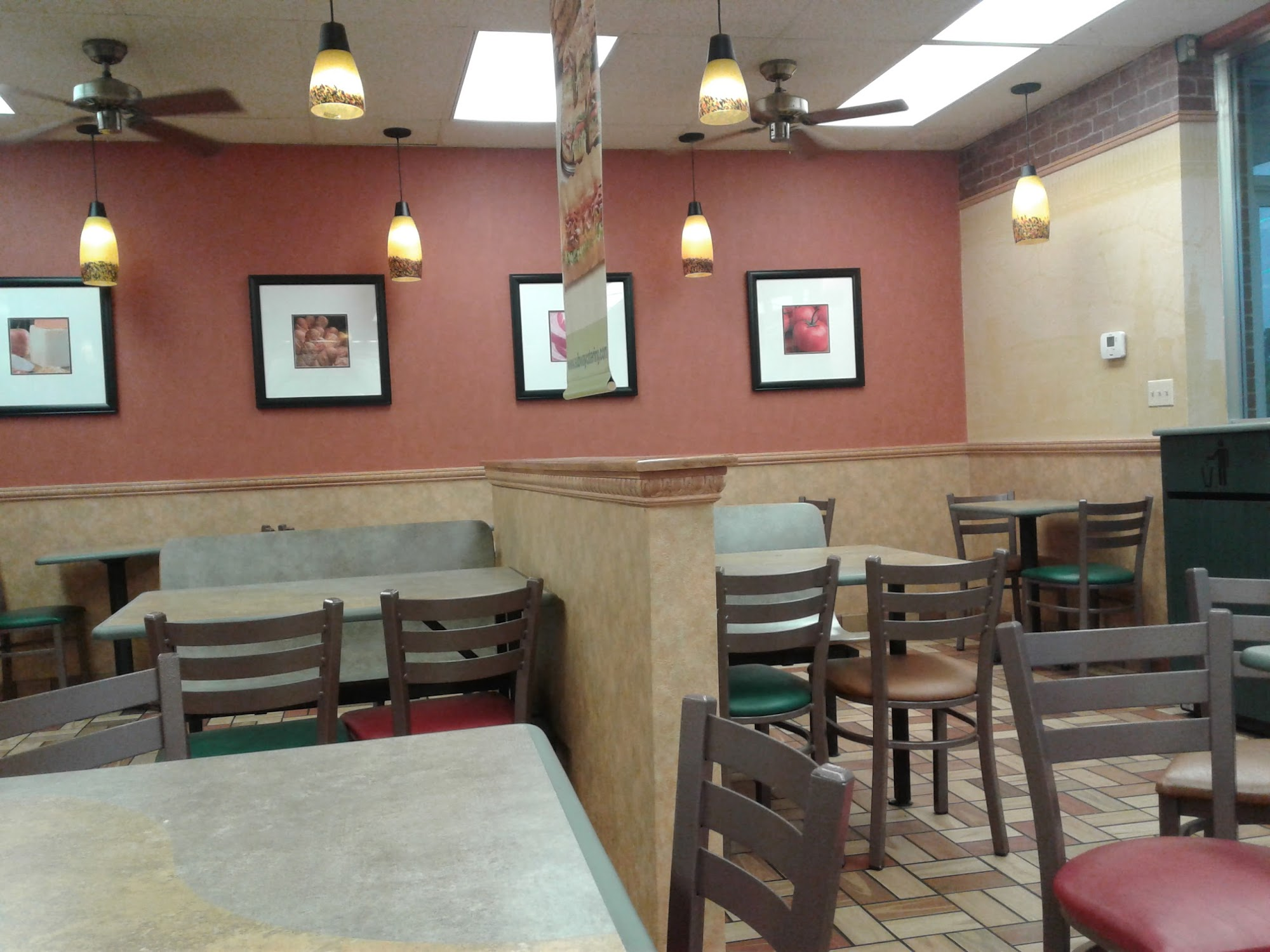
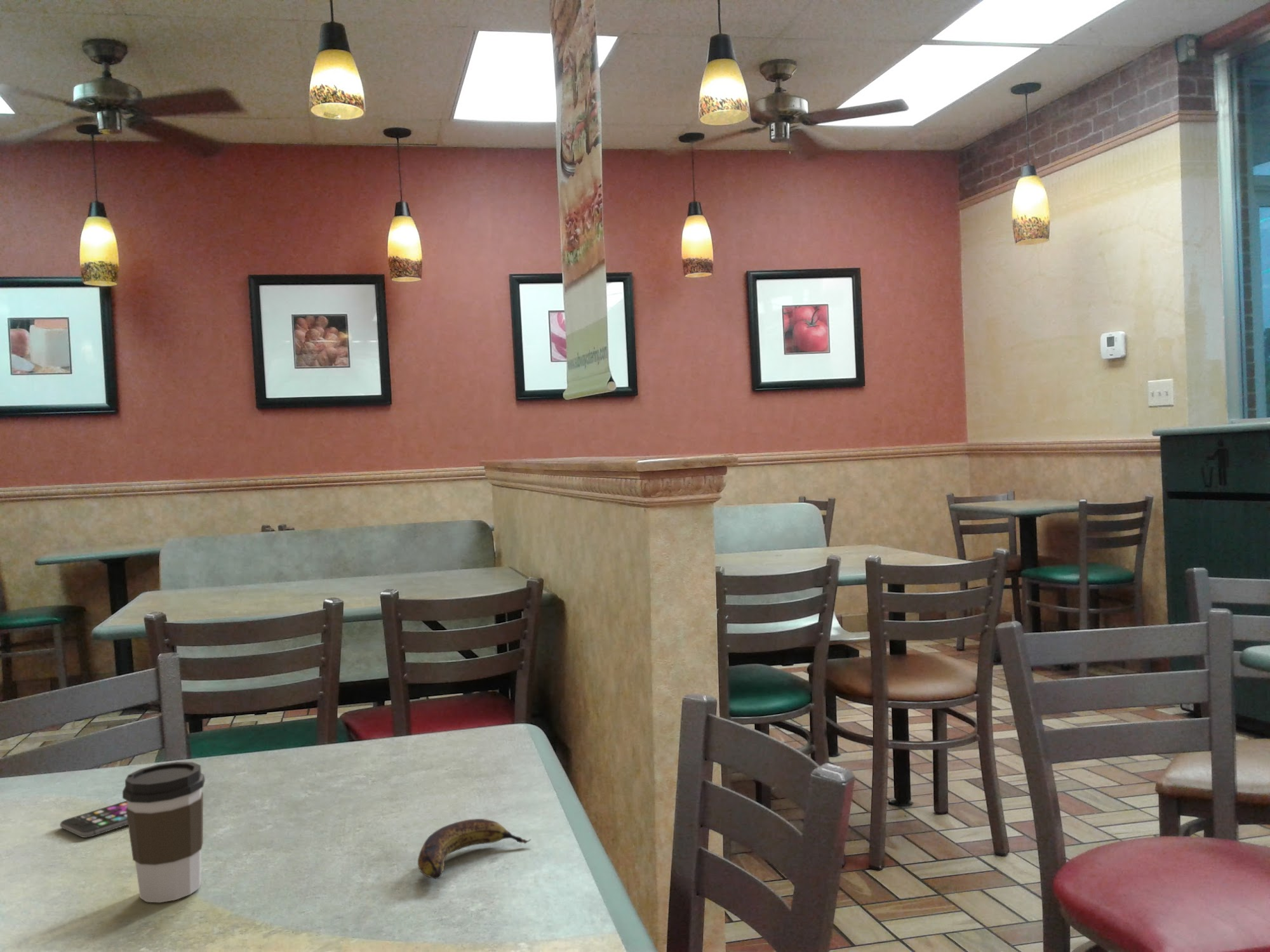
+ banana [417,818,532,880]
+ coffee cup [122,761,206,903]
+ smartphone [59,800,128,838]
